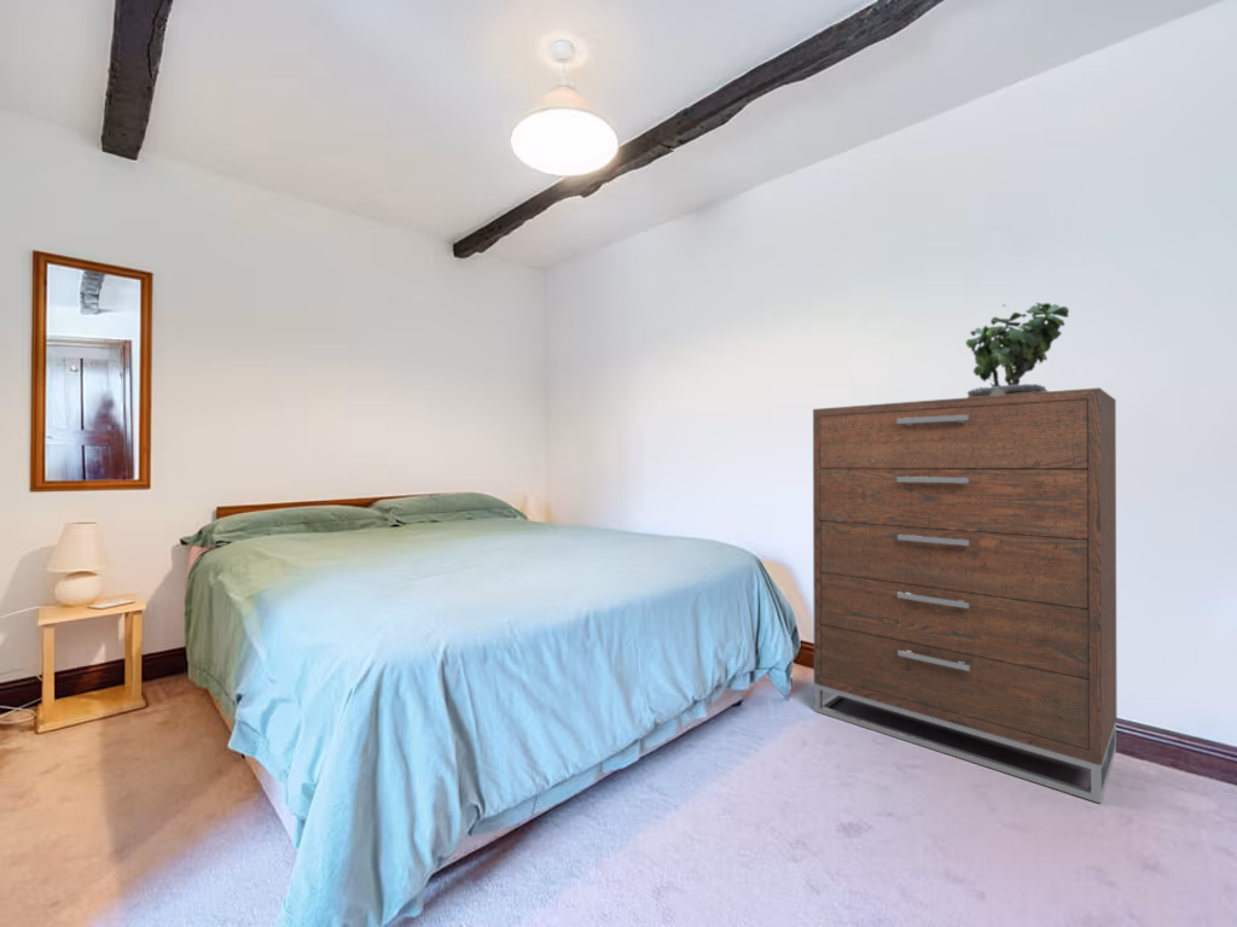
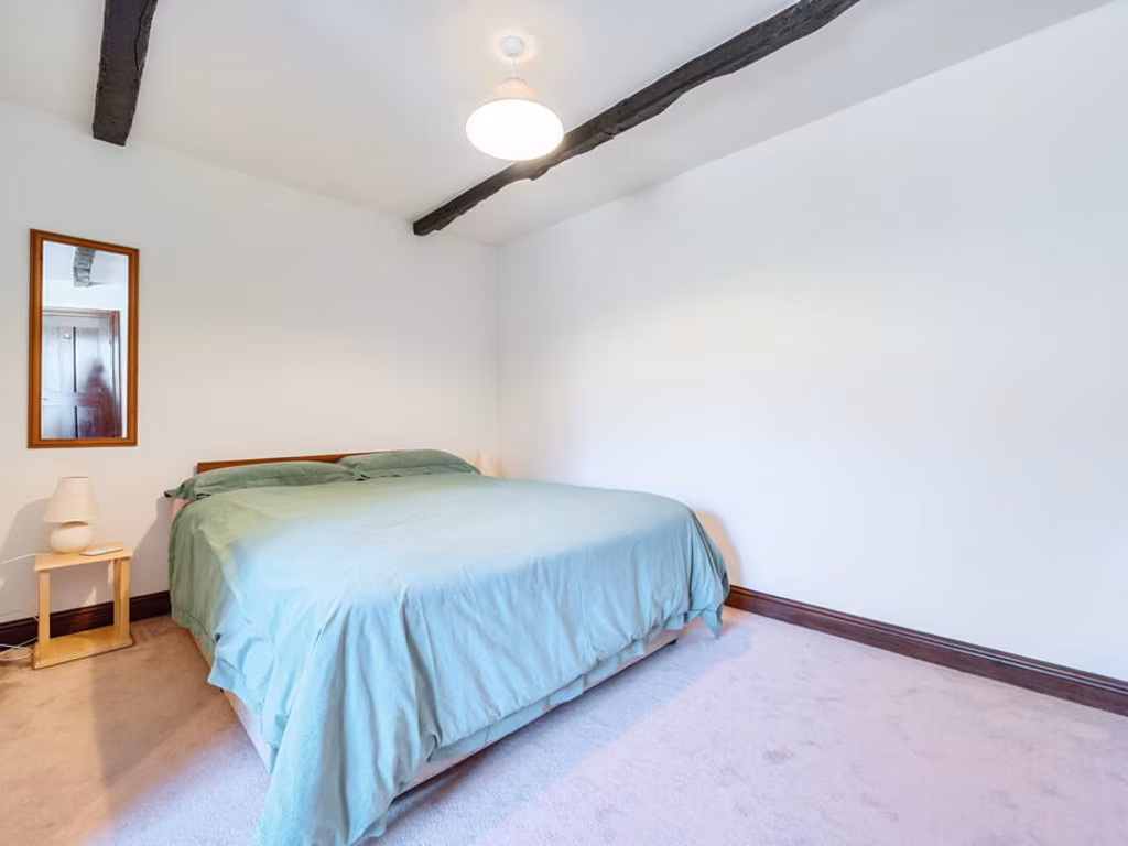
- potted plant [964,302,1070,397]
- dresser [812,386,1119,804]
